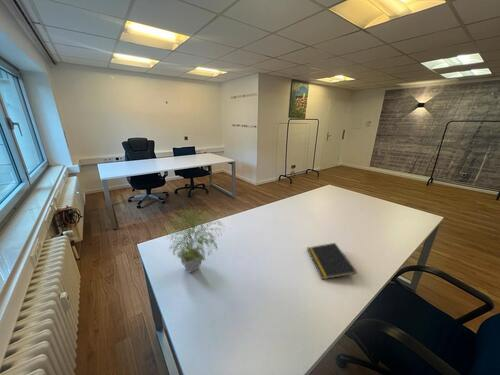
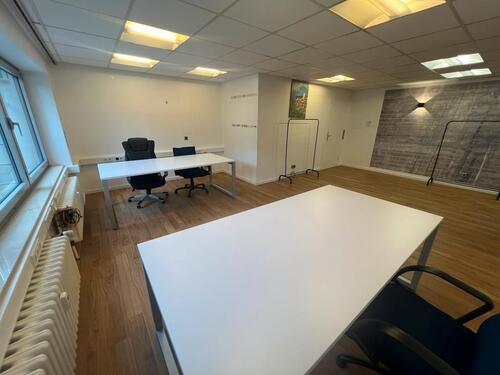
- potted plant [160,206,227,274]
- notepad [306,242,358,280]
